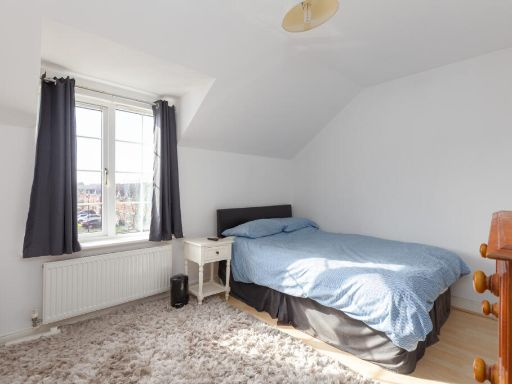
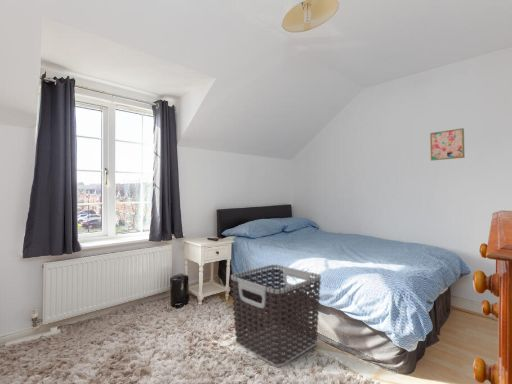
+ clothes hamper [230,263,322,368]
+ wall art [429,127,466,161]
